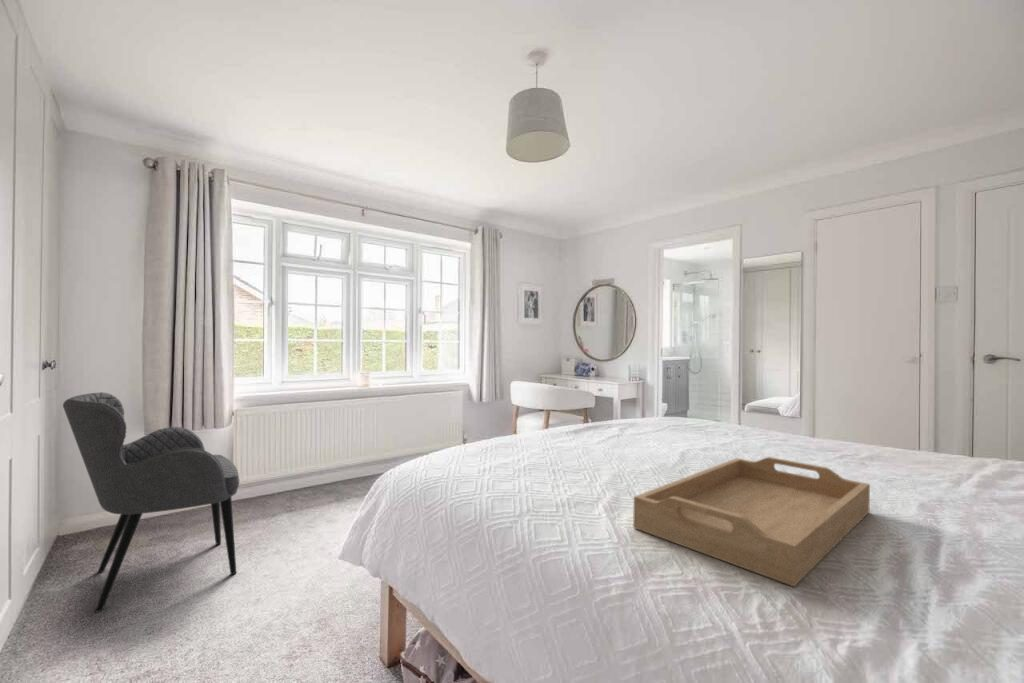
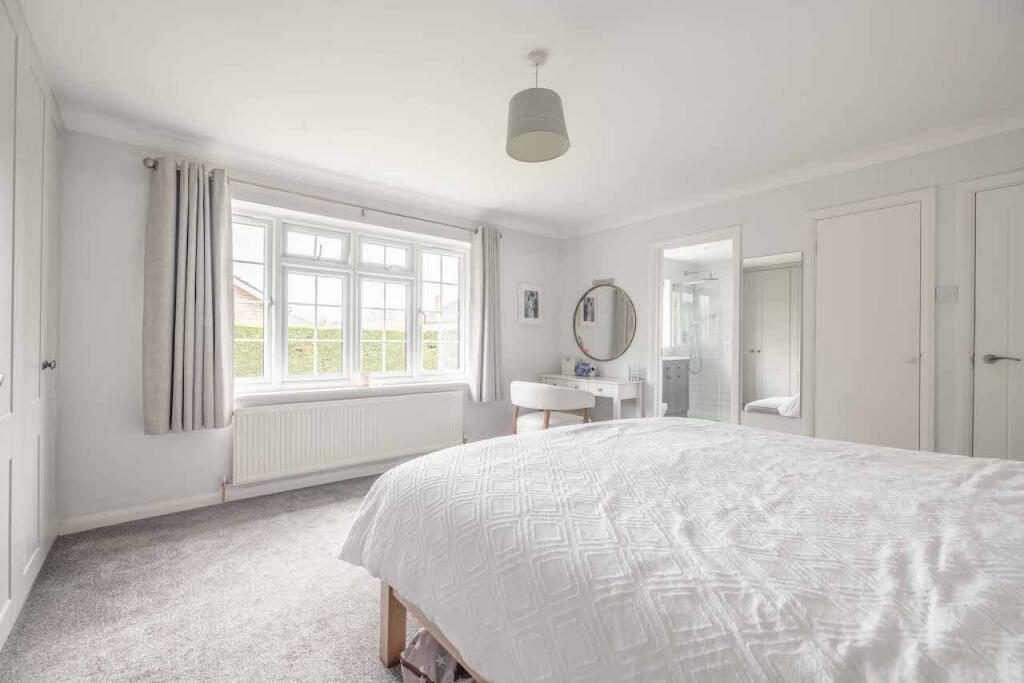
- armchair [62,391,240,614]
- serving tray [632,456,871,588]
